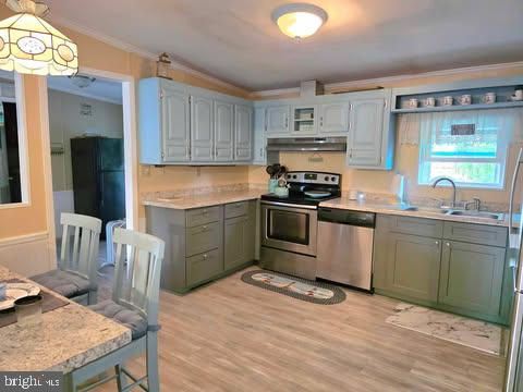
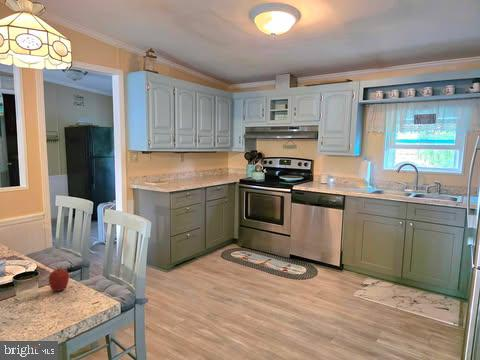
+ fruit [48,265,70,292]
